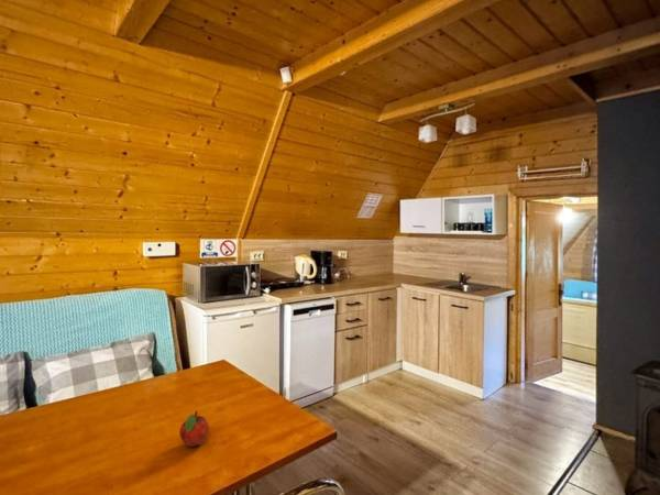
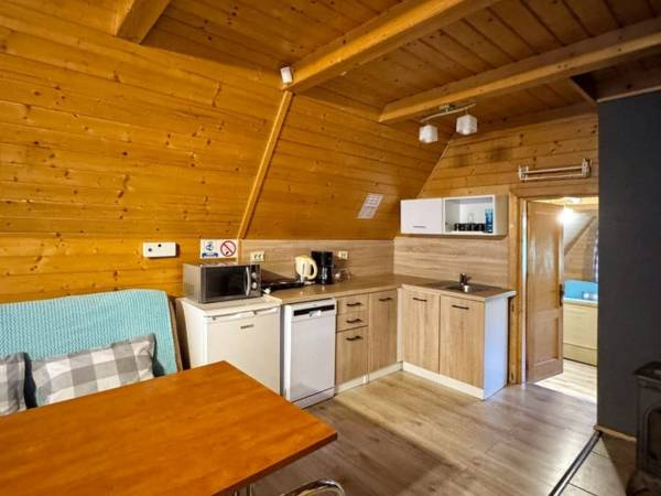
- fruit [178,409,210,448]
